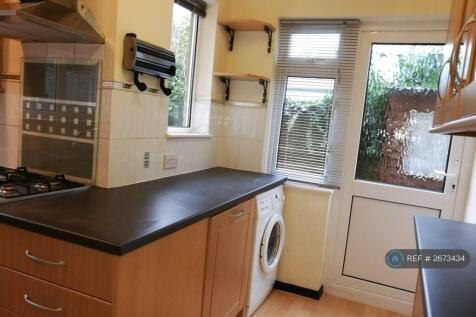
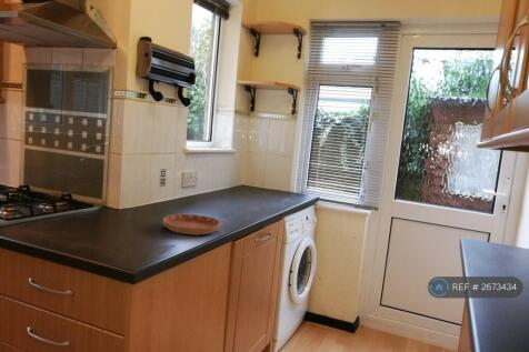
+ saucer [161,213,222,237]
